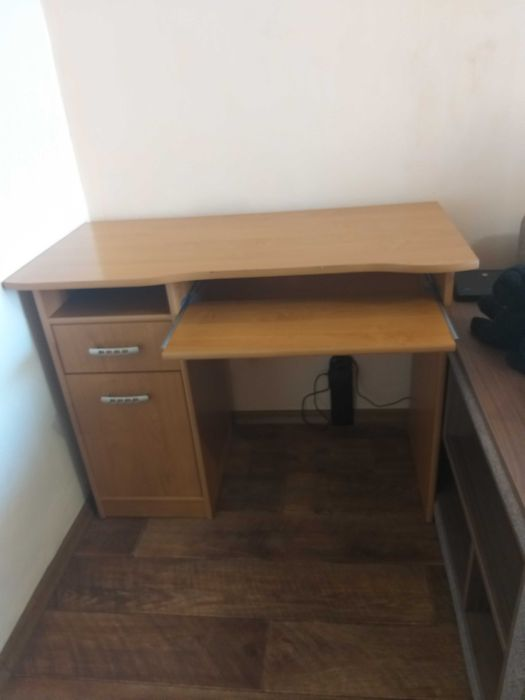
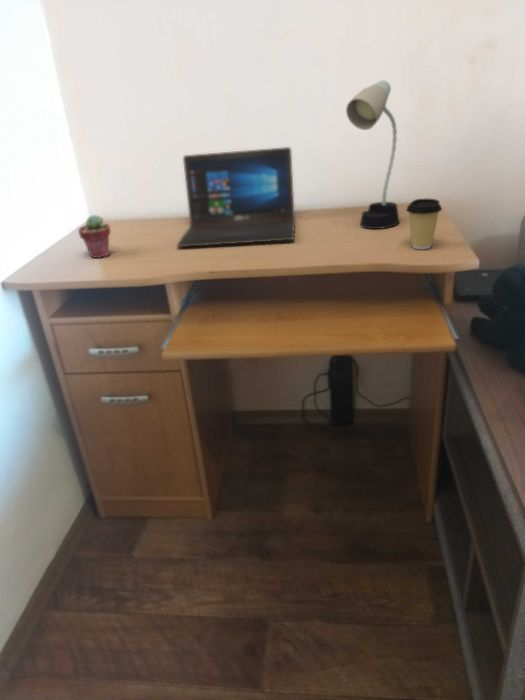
+ potted succulent [77,214,112,259]
+ coffee cup [405,198,443,250]
+ desk lamp [345,79,401,230]
+ laptop [176,146,296,248]
